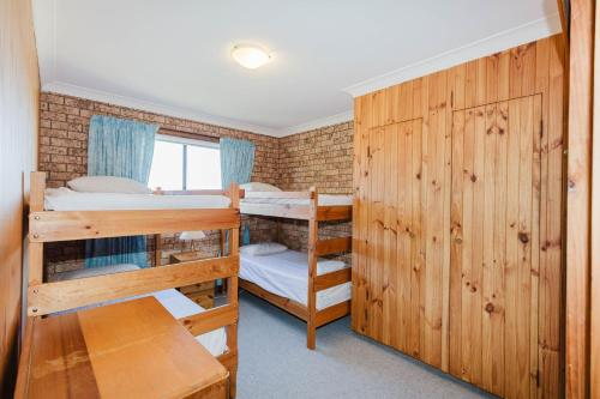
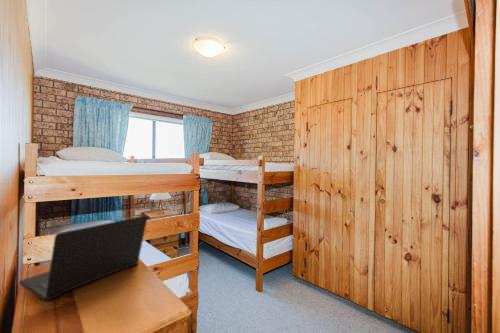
+ laptop [18,214,149,301]
